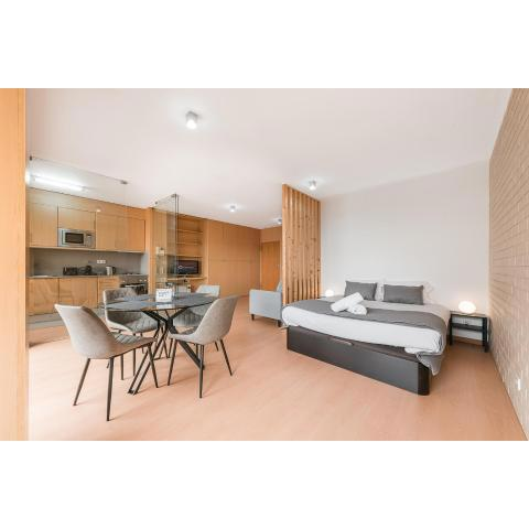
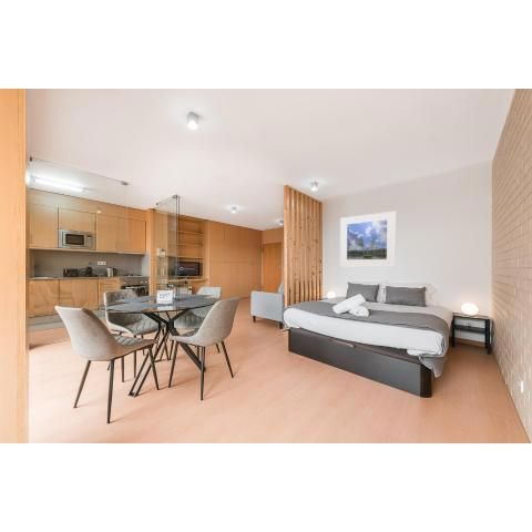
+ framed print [339,211,397,268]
